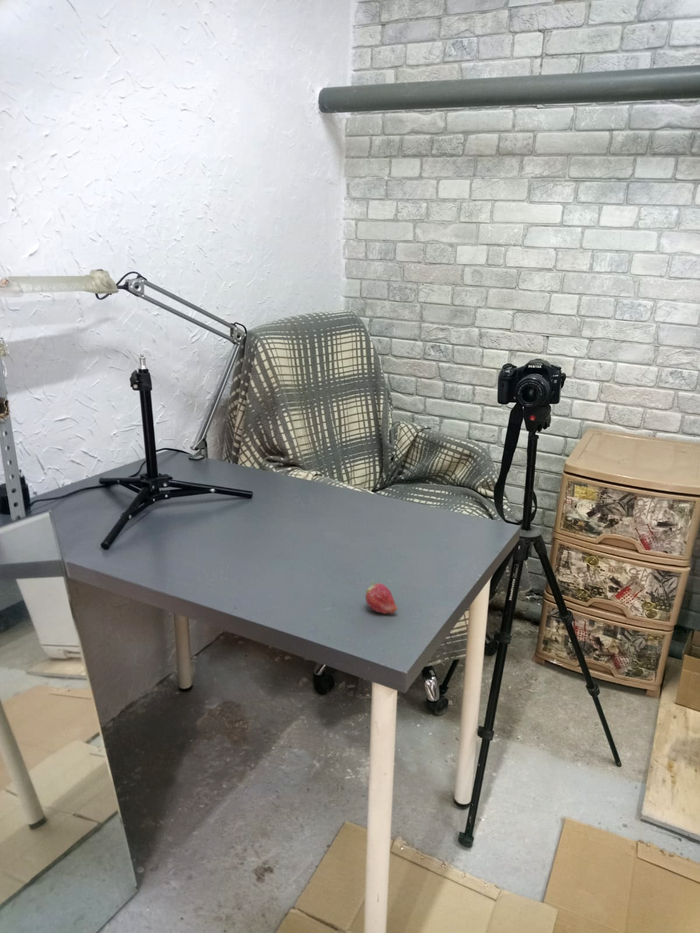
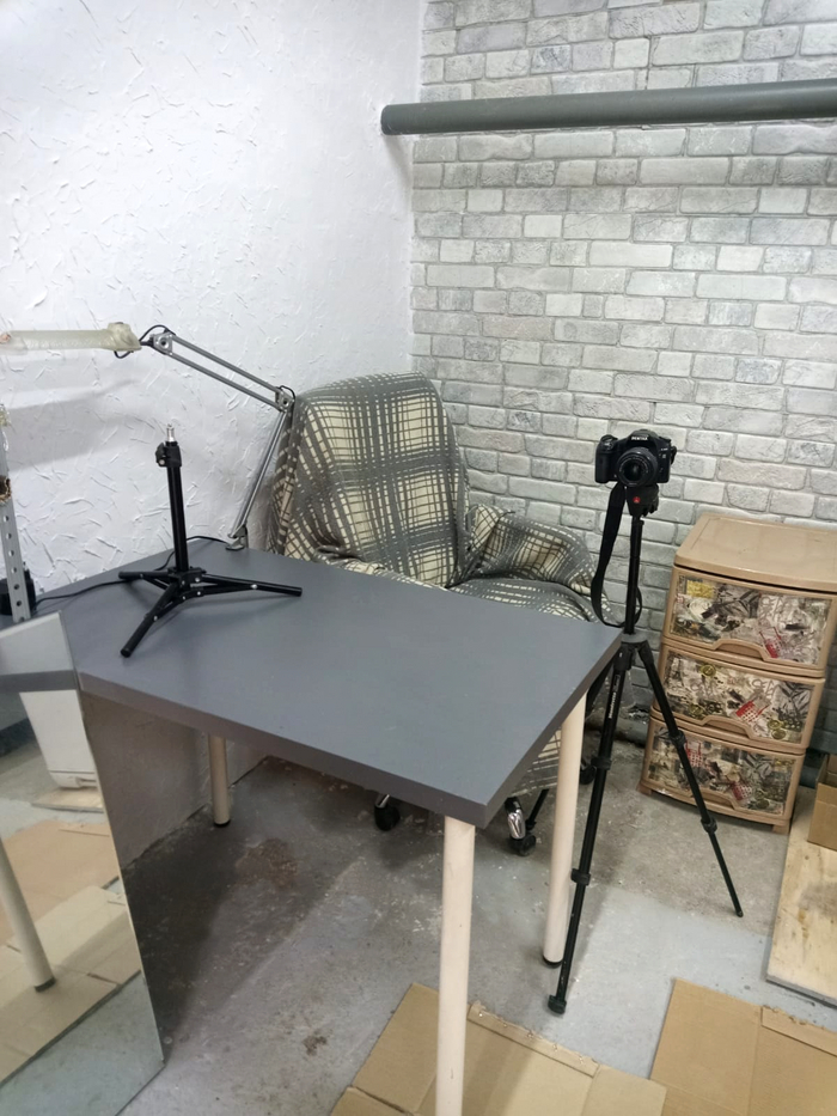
- fruit [364,579,398,615]
